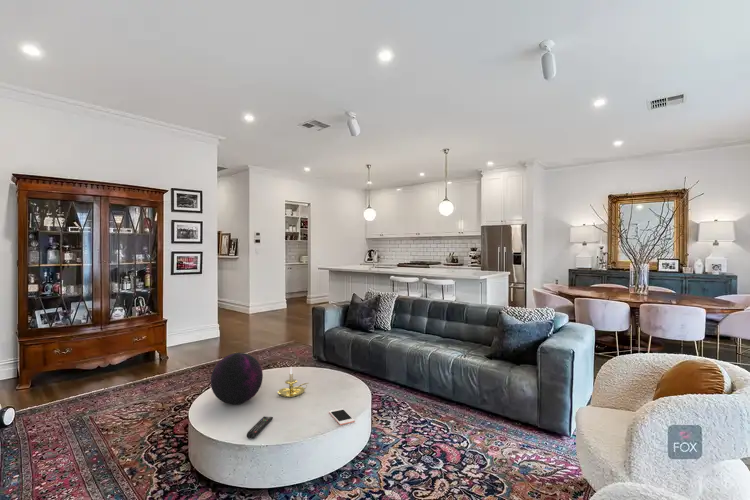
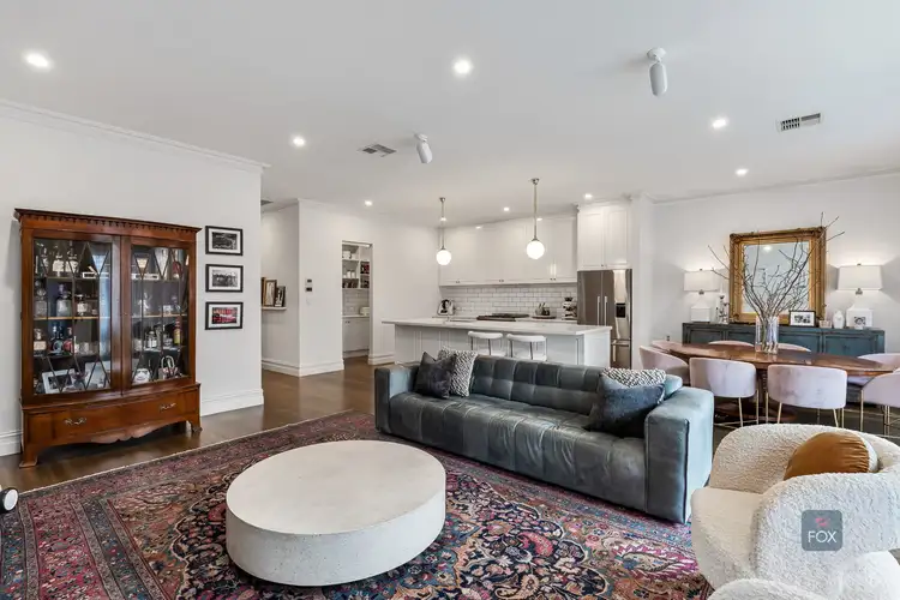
- cell phone [328,407,356,426]
- remote control [246,415,274,439]
- decorative orb [210,352,264,406]
- candle holder [277,366,309,398]
